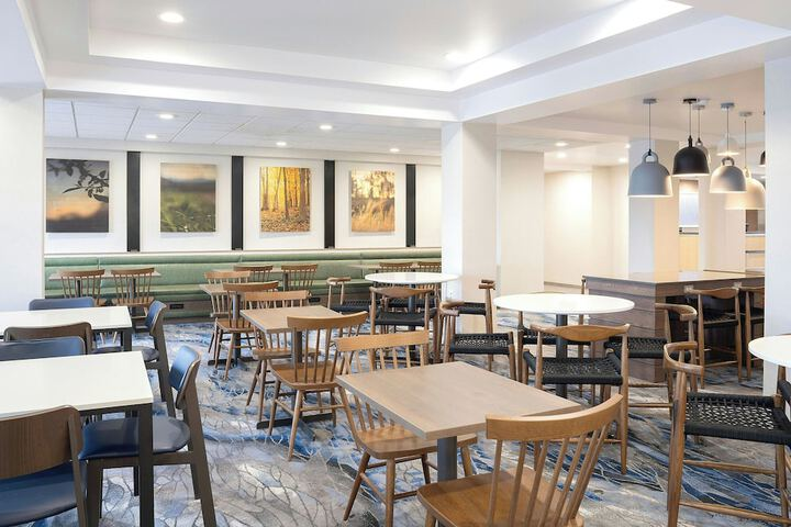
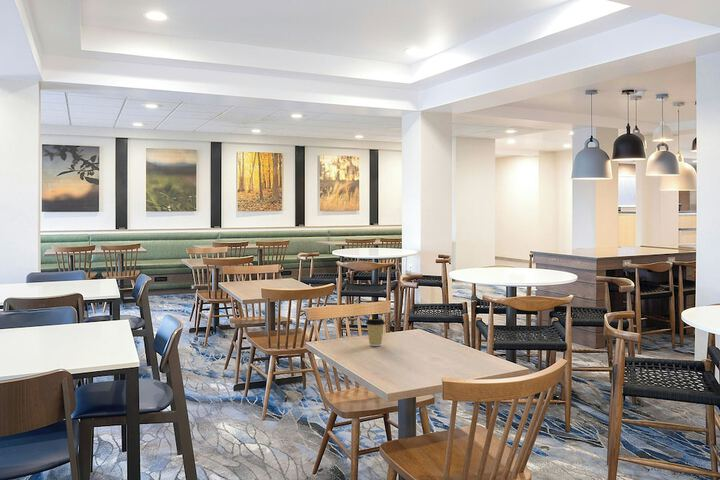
+ coffee cup [365,318,386,347]
